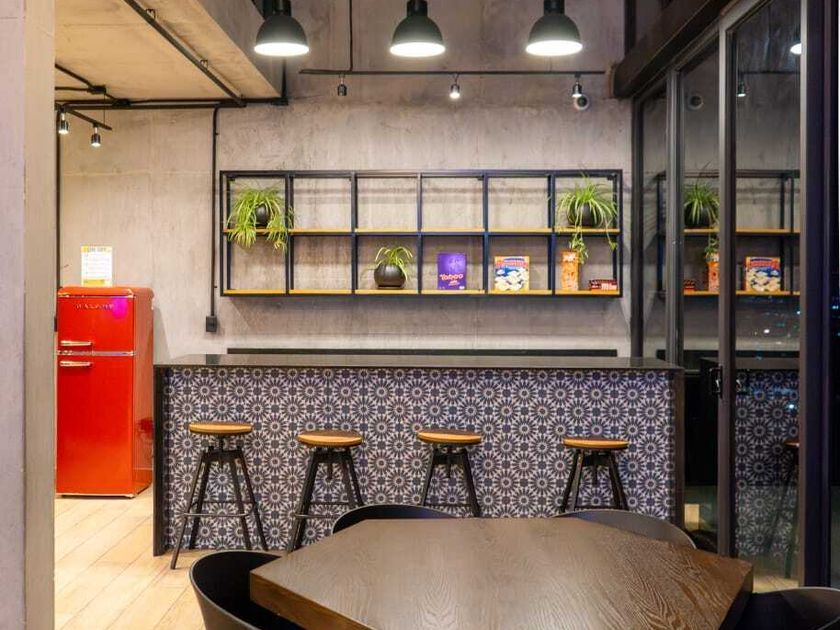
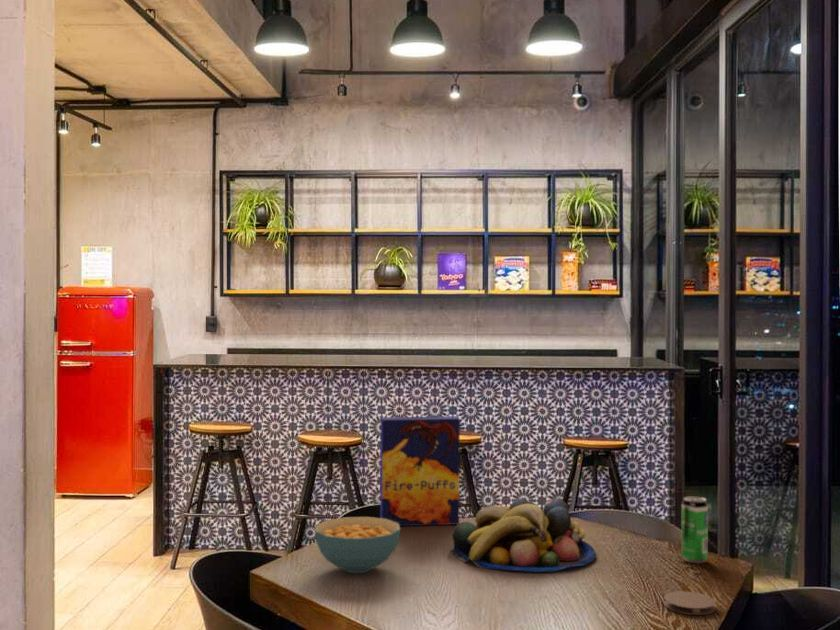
+ coaster [663,590,716,616]
+ cereal box [379,415,461,527]
+ cereal bowl [314,516,401,574]
+ beverage can [680,495,709,564]
+ fruit bowl [449,497,597,573]
